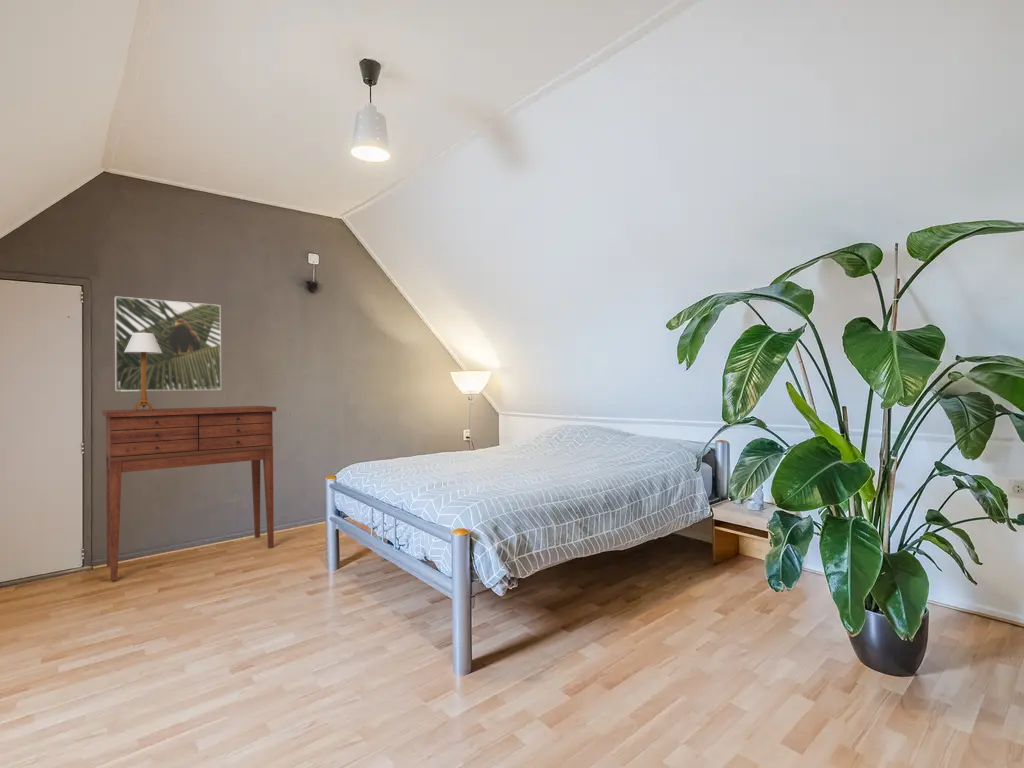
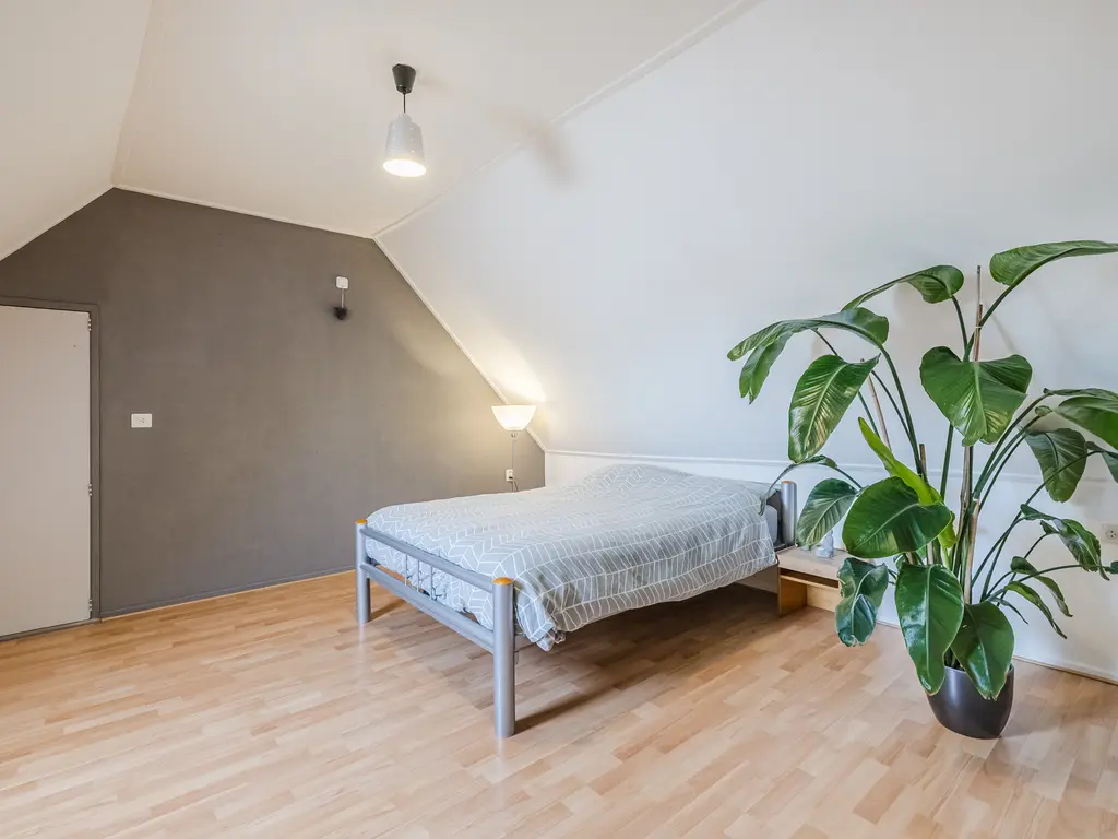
- dresser [102,405,277,581]
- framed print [114,295,222,392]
- table lamp [124,331,162,411]
